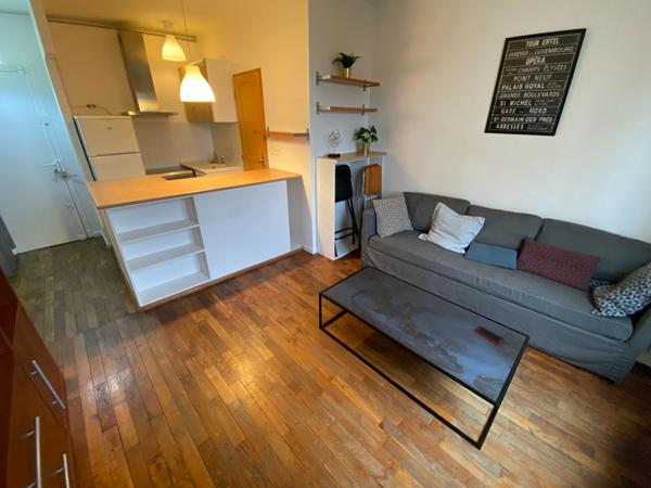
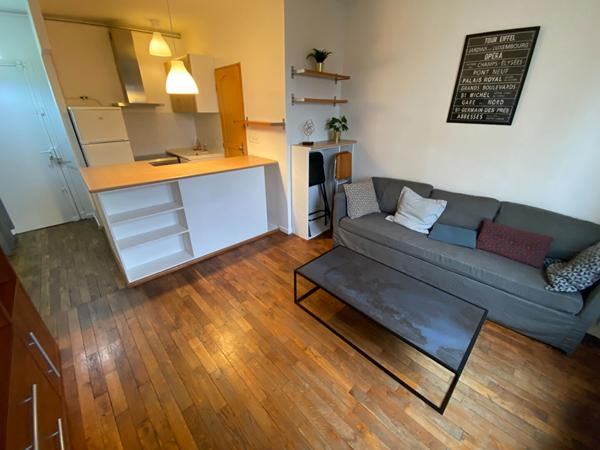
- cell phone [473,325,506,346]
